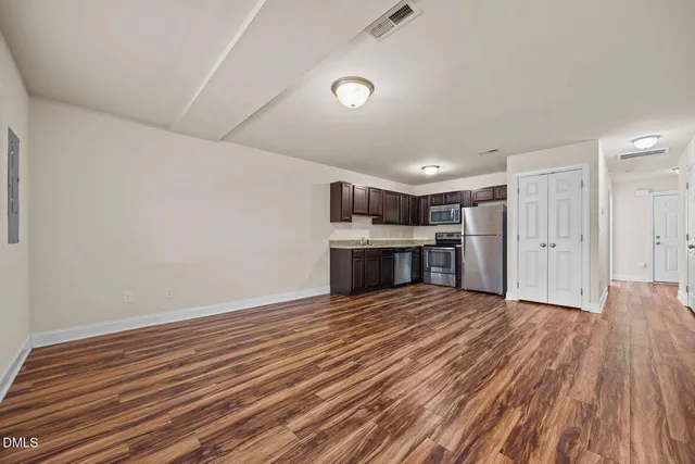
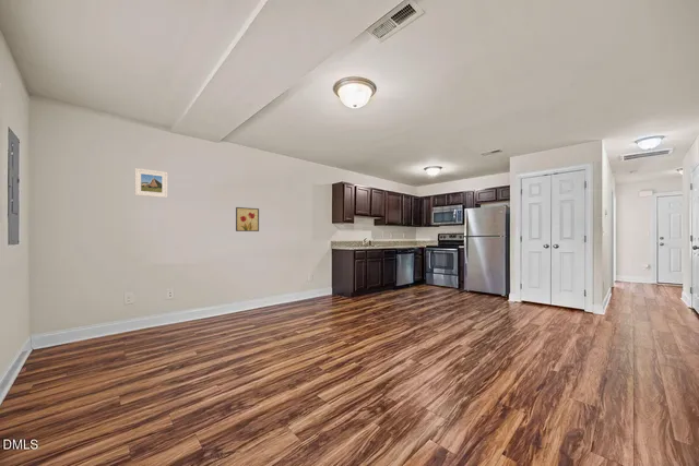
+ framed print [133,167,168,199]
+ wall art [235,206,260,232]
